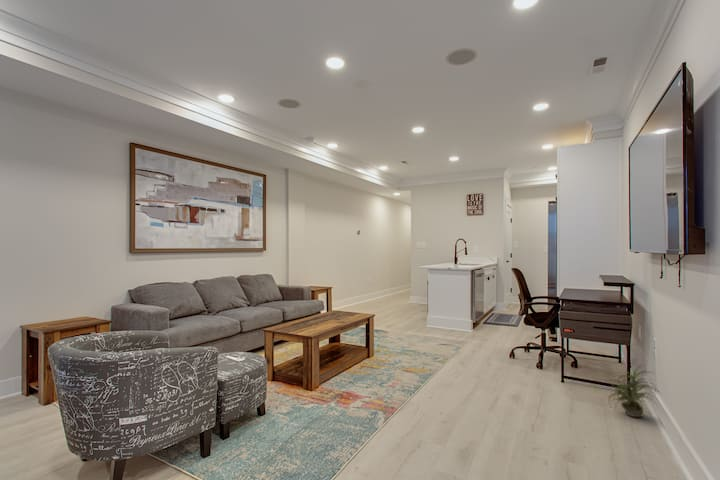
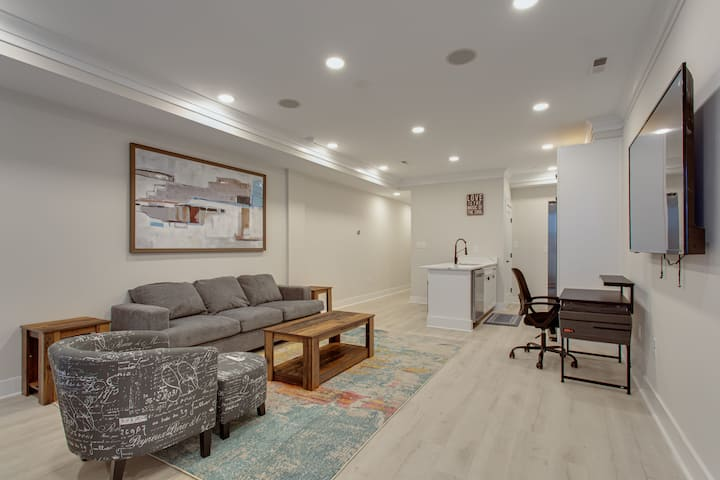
- potted plant [607,364,662,418]
